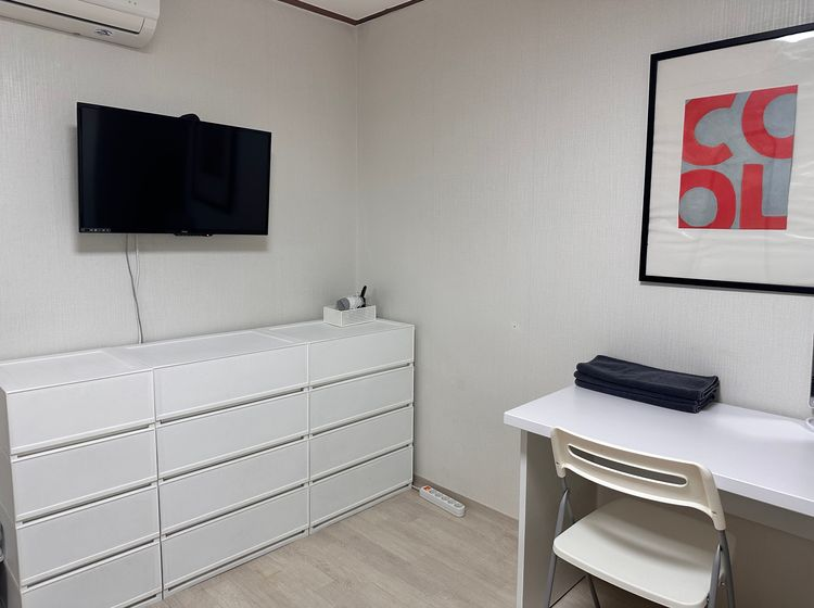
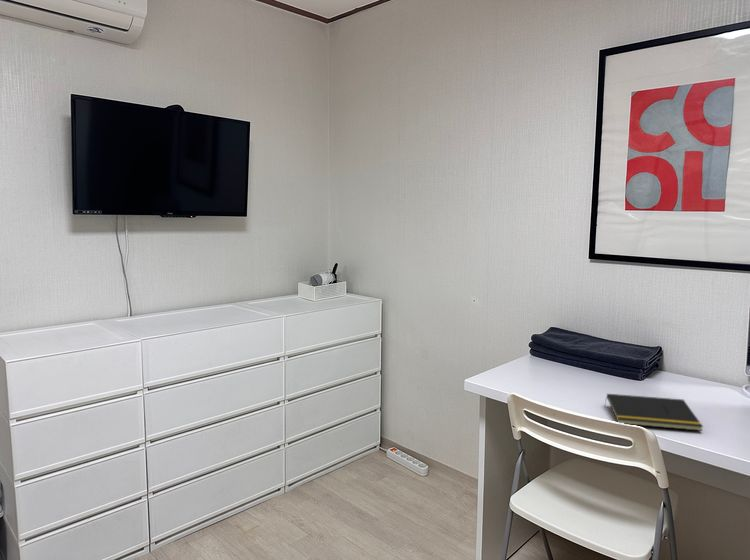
+ notepad [603,393,704,432]
